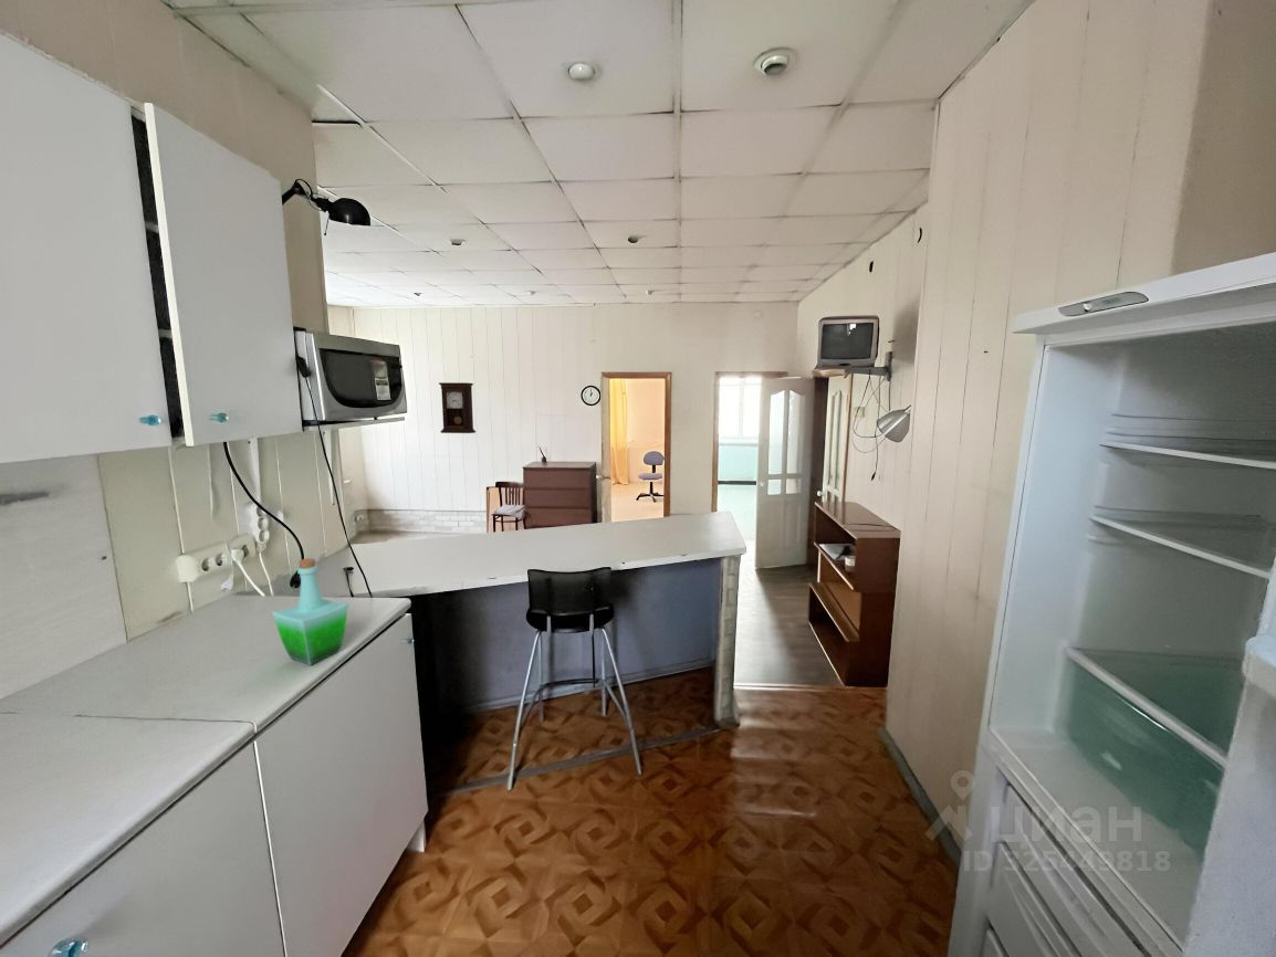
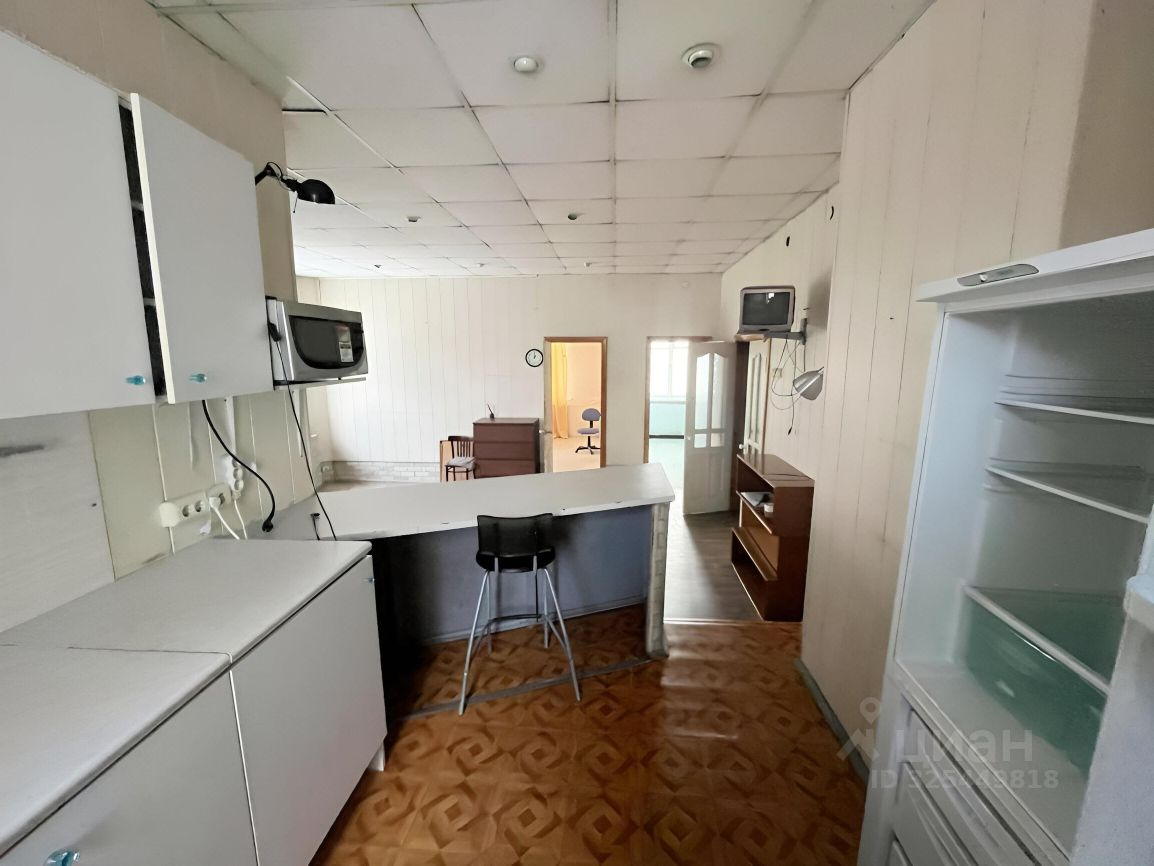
- pendulum clock [438,381,477,434]
- bottle [271,557,349,666]
